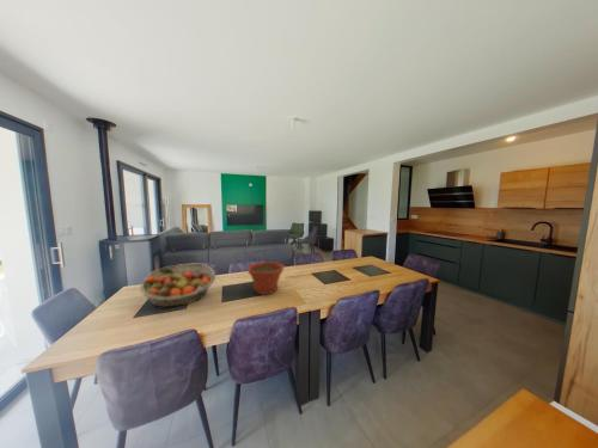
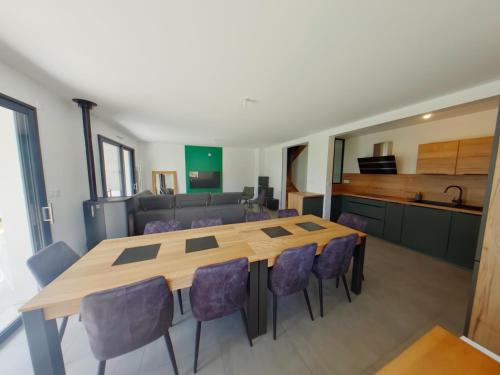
- fruit basket [139,263,216,308]
- plant pot [246,260,286,296]
